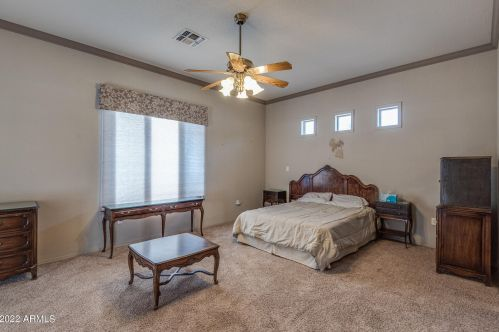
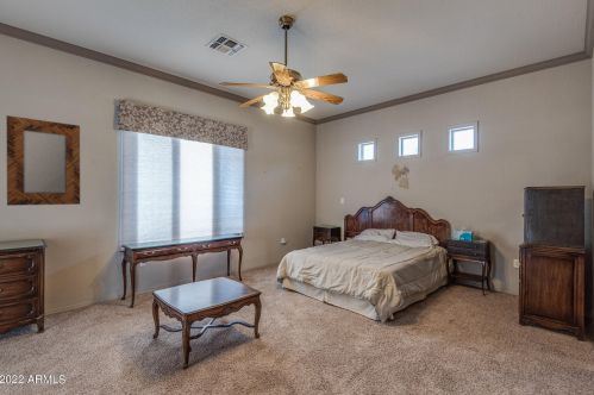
+ home mirror [6,114,81,207]
